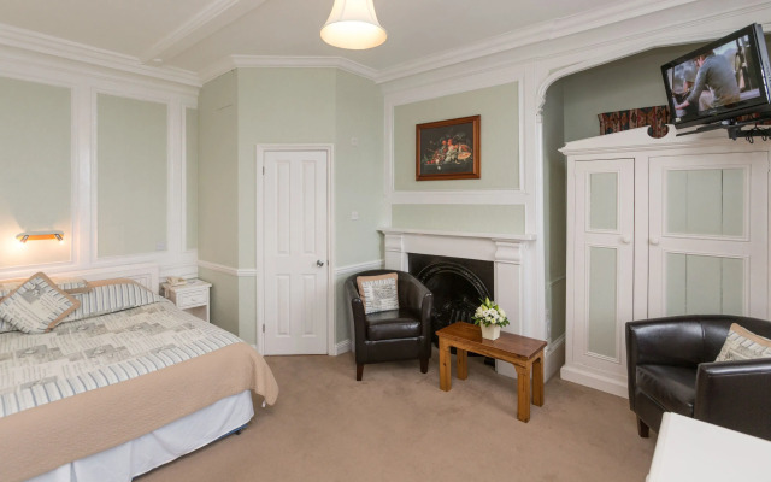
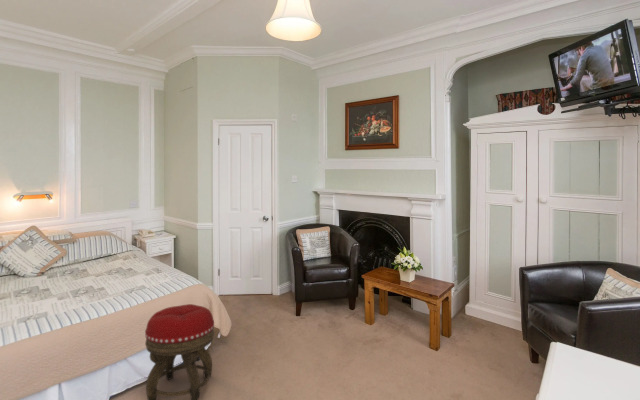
+ footstool [144,303,215,400]
